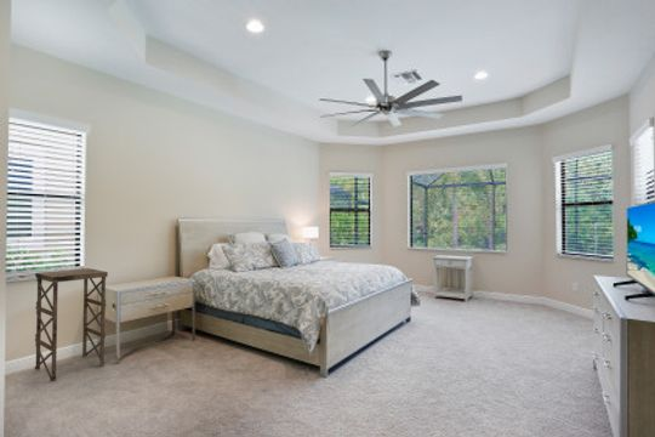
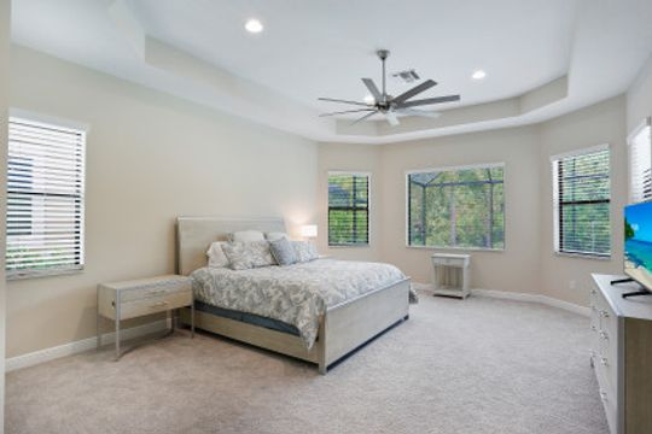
- pedestal table [34,267,109,382]
